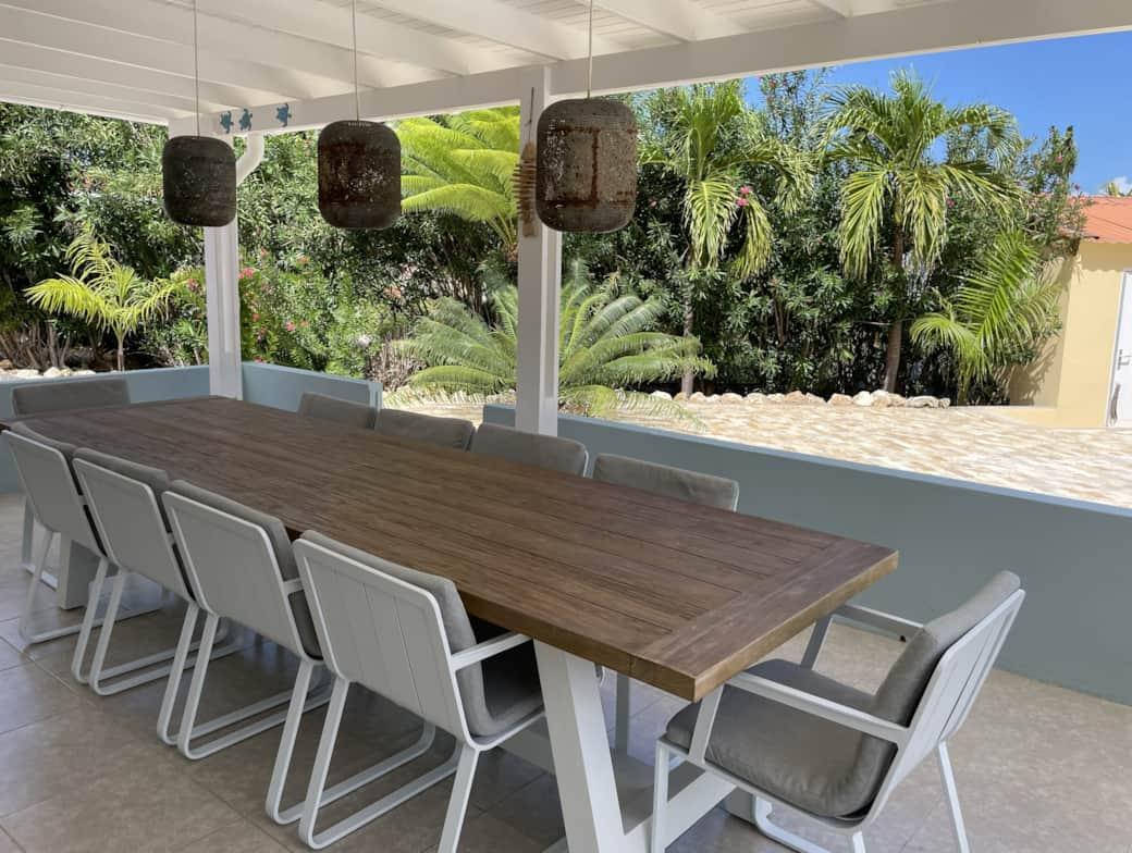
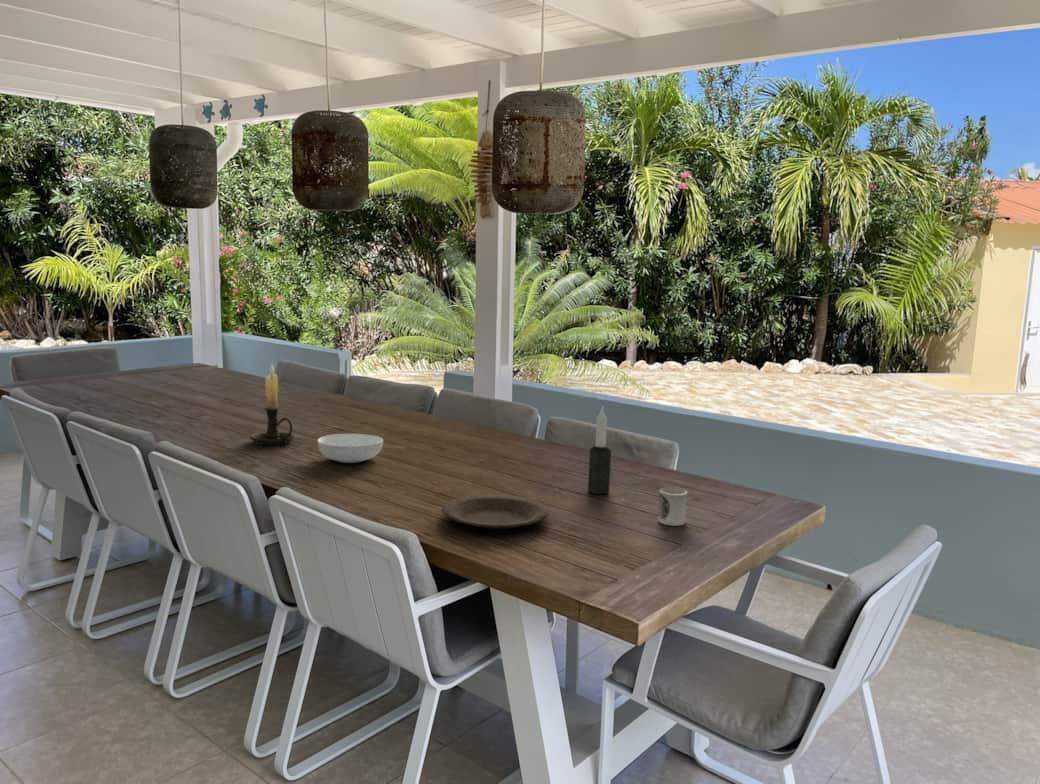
+ plate [440,493,550,530]
+ candle holder [249,363,296,446]
+ serving bowl [316,433,384,464]
+ candle [587,405,612,495]
+ cup [657,486,688,527]
